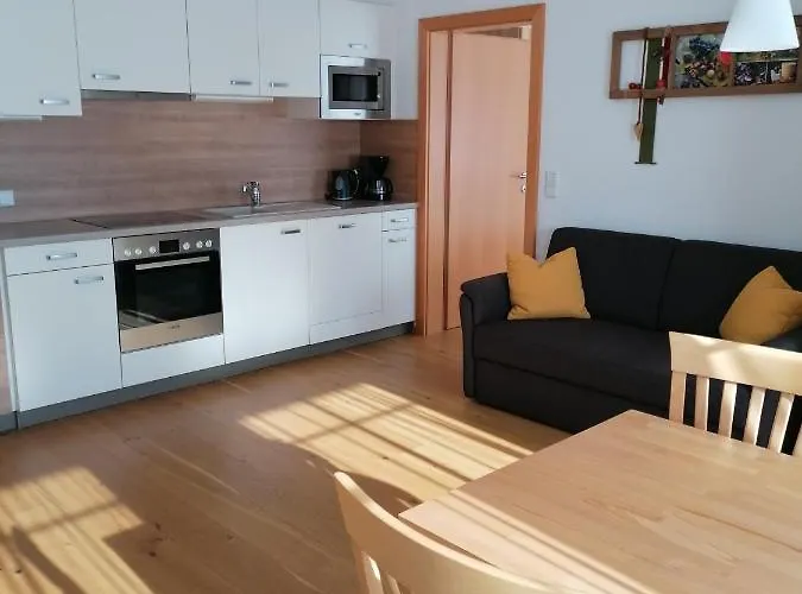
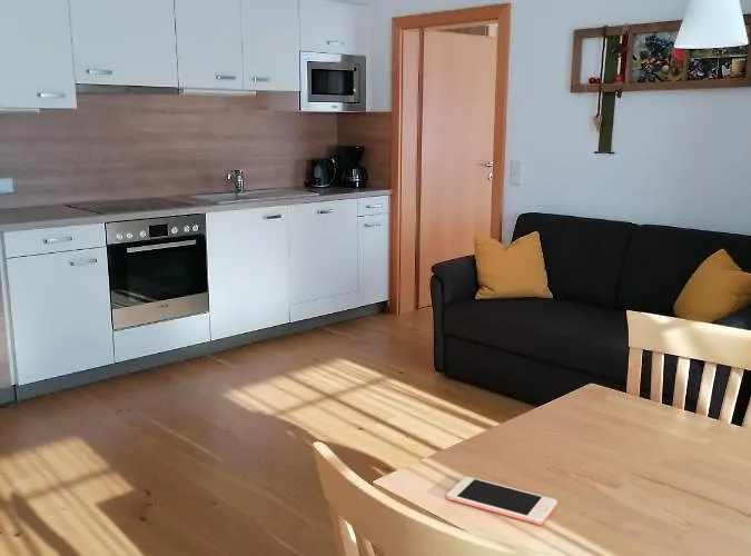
+ cell phone [446,476,559,526]
